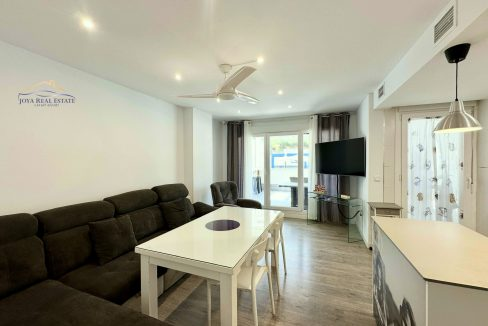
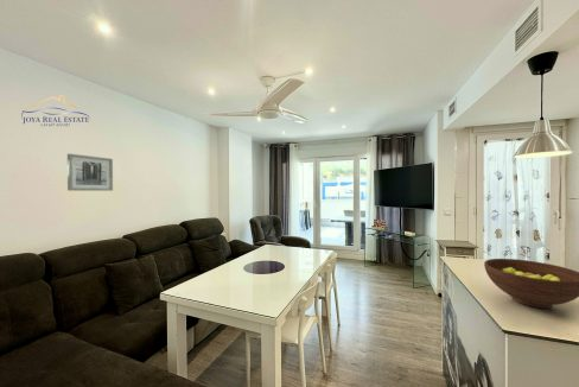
+ fruit bowl [483,258,579,309]
+ wall art [66,153,114,192]
